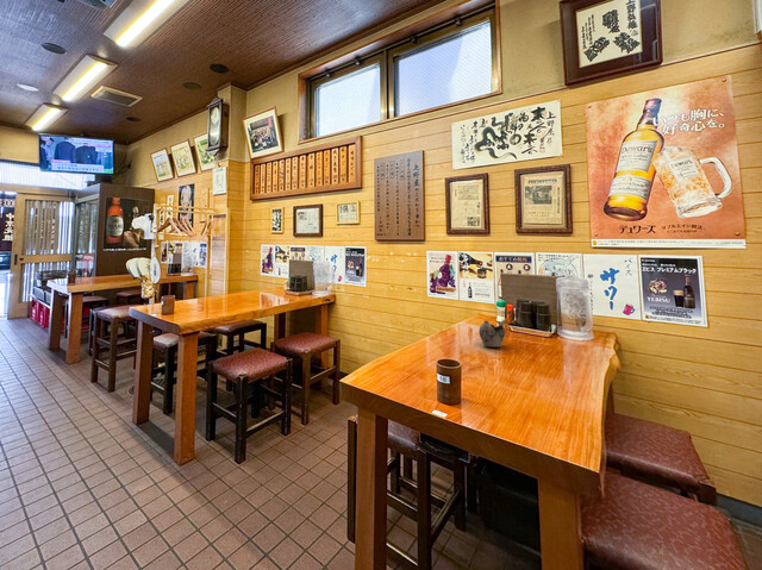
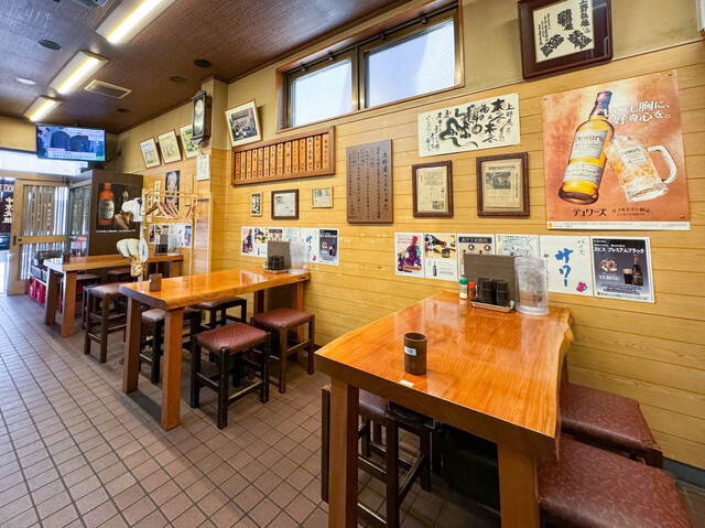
- teapot [477,319,507,347]
